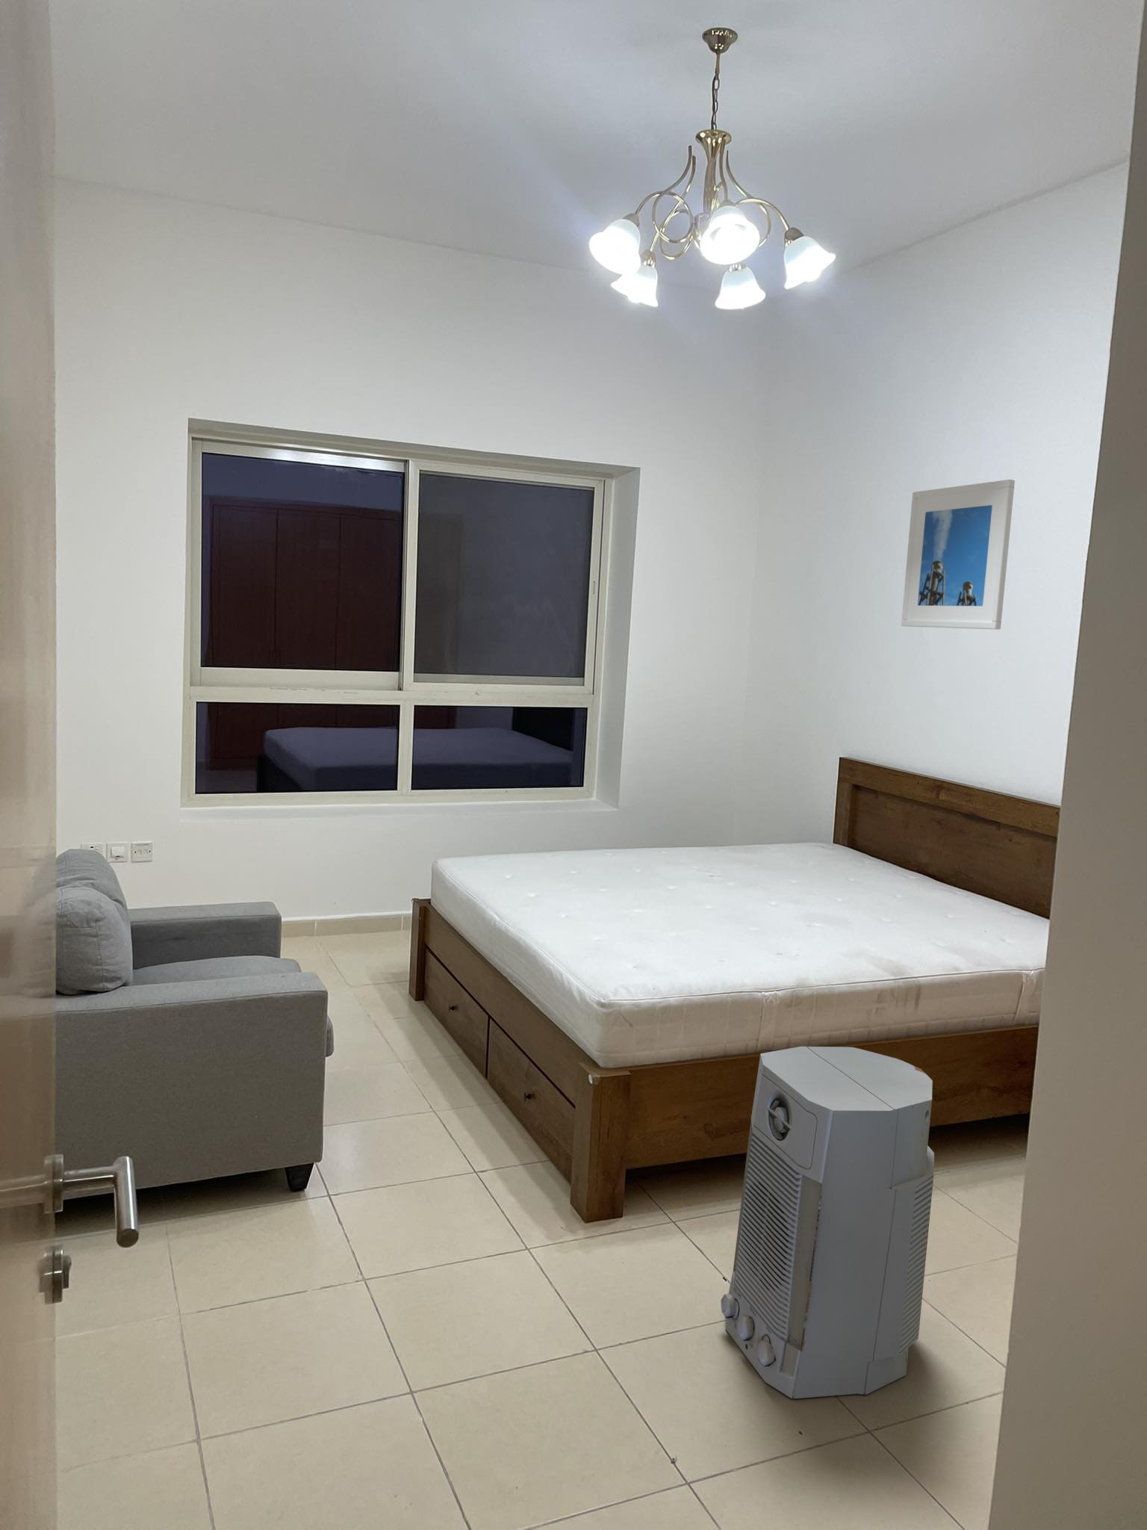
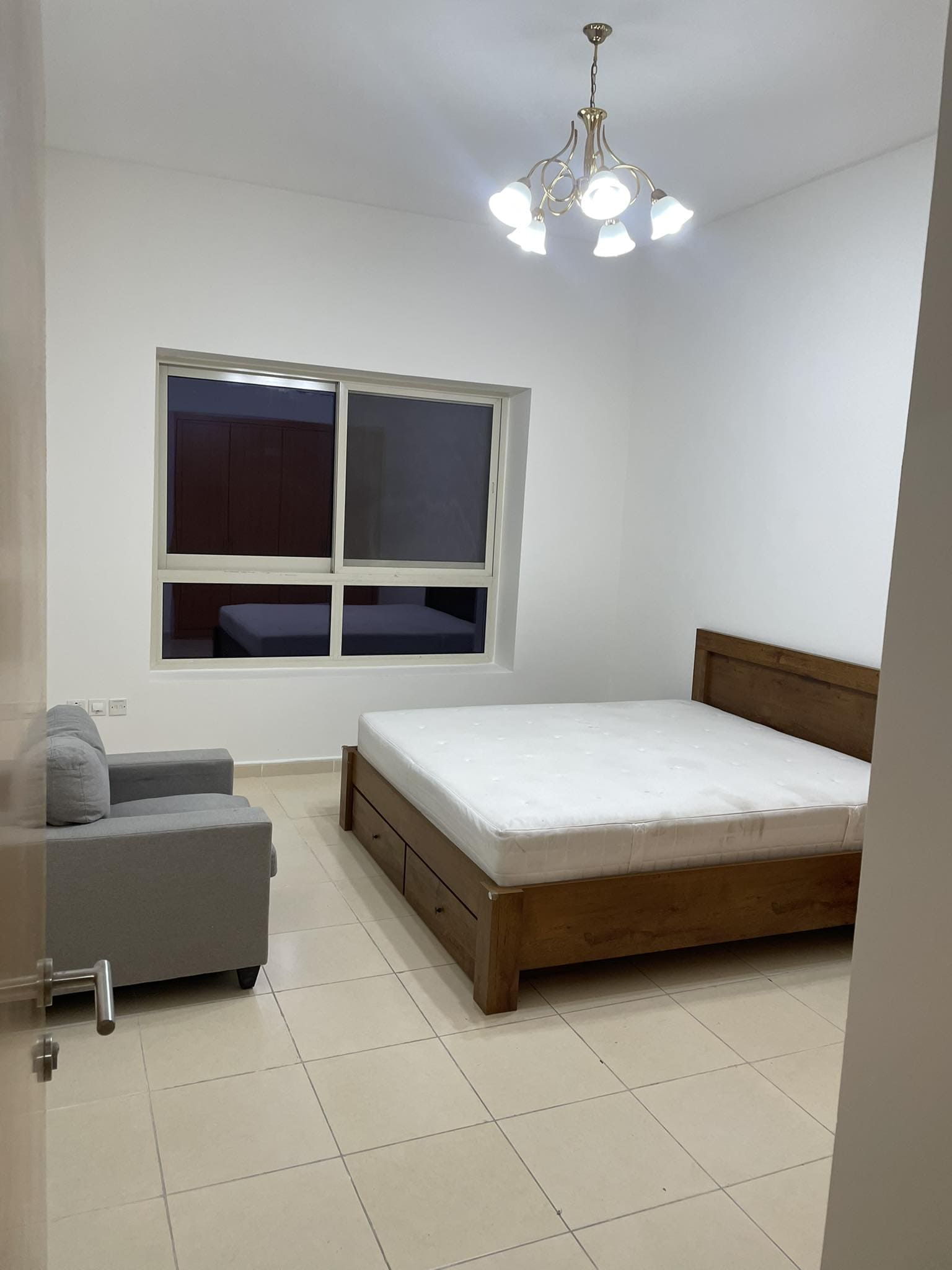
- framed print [900,478,1016,630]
- air purifier [719,1046,935,1399]
